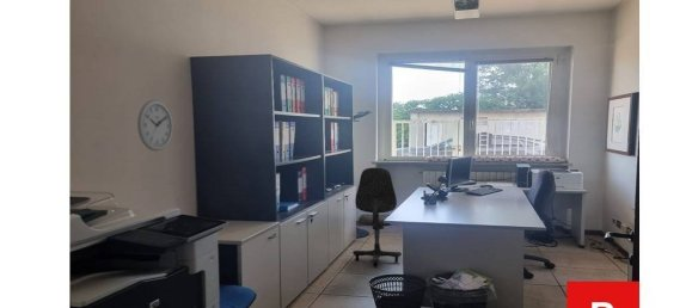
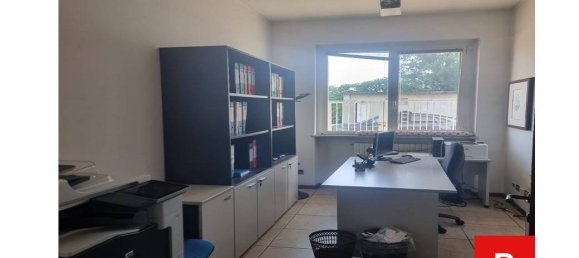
- office chair [351,166,403,267]
- wall clock [136,99,173,153]
